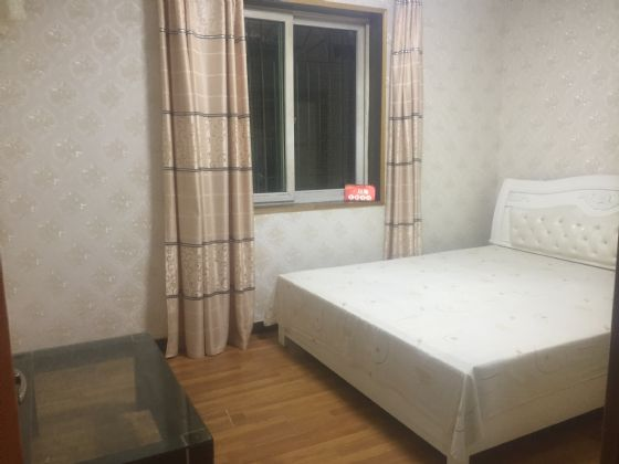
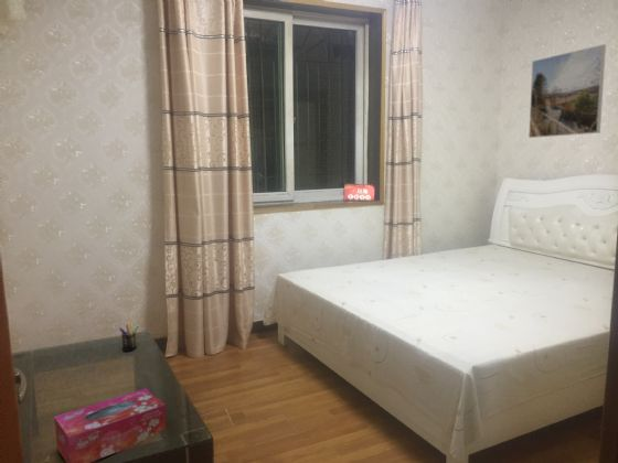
+ pen holder [118,322,140,353]
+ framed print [528,43,607,139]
+ tissue box [53,388,168,463]
